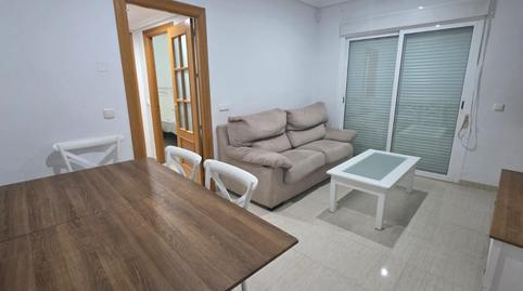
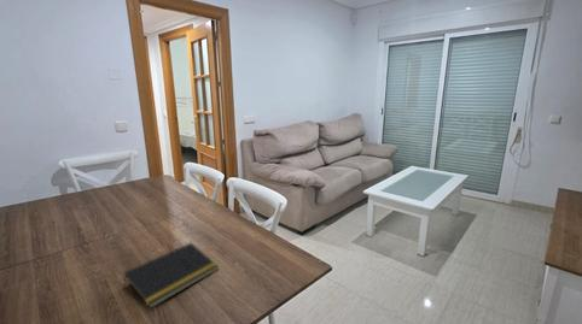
+ notepad [122,241,220,310]
